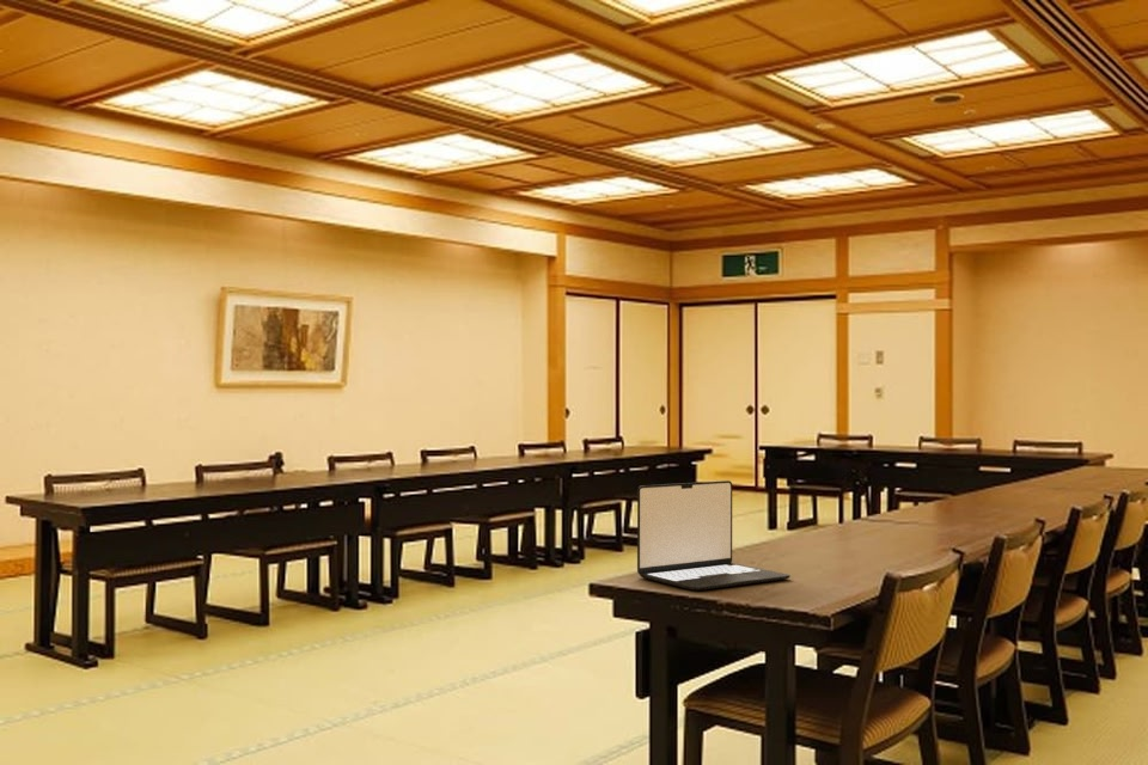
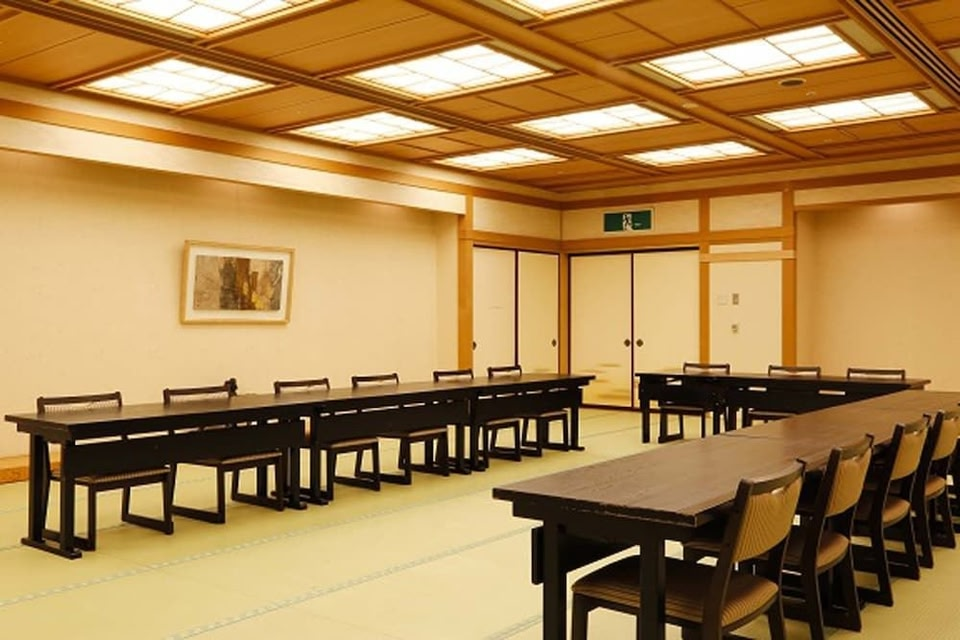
- laptop [636,479,792,592]
